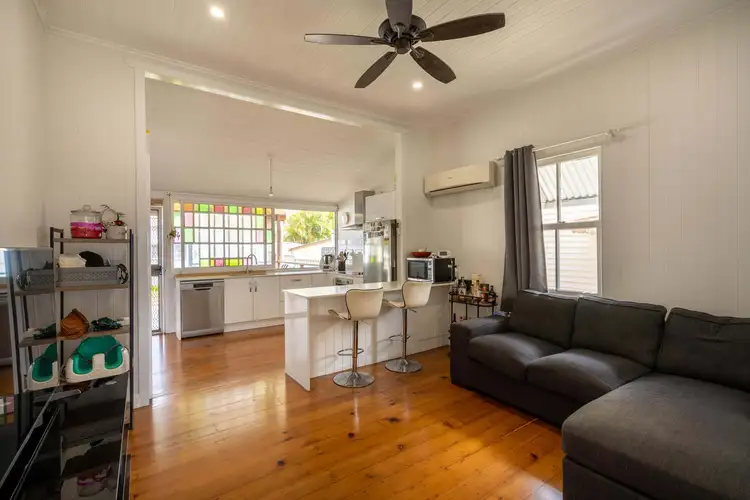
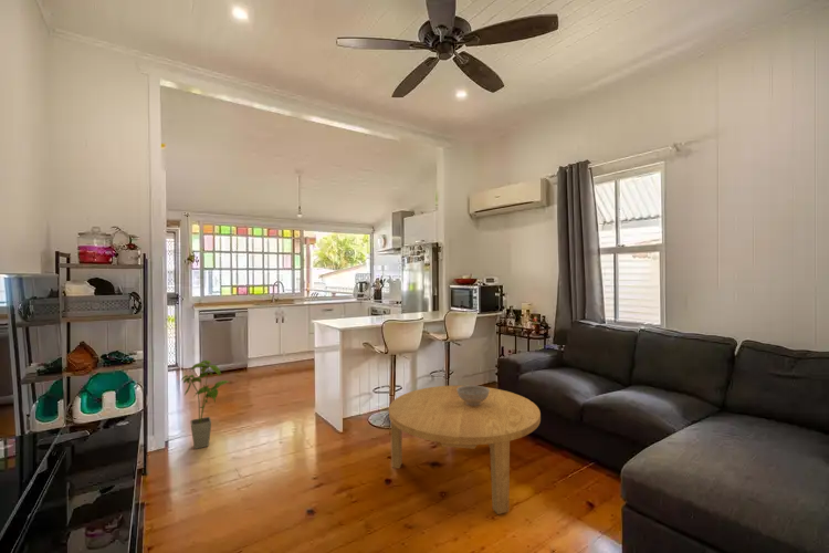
+ coffee table [388,385,542,515]
+ house plant [179,359,231,450]
+ decorative bowl [458,384,490,406]
